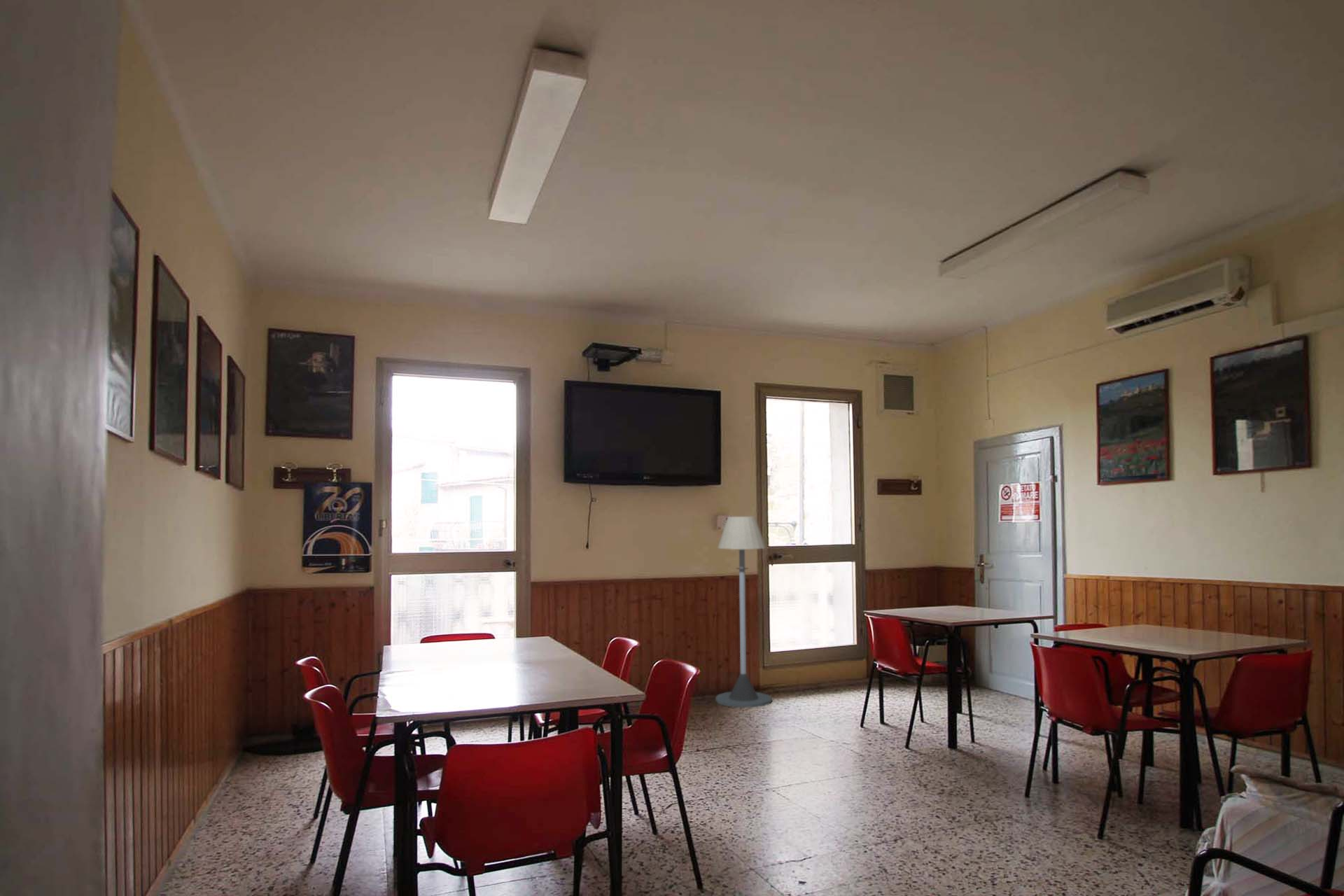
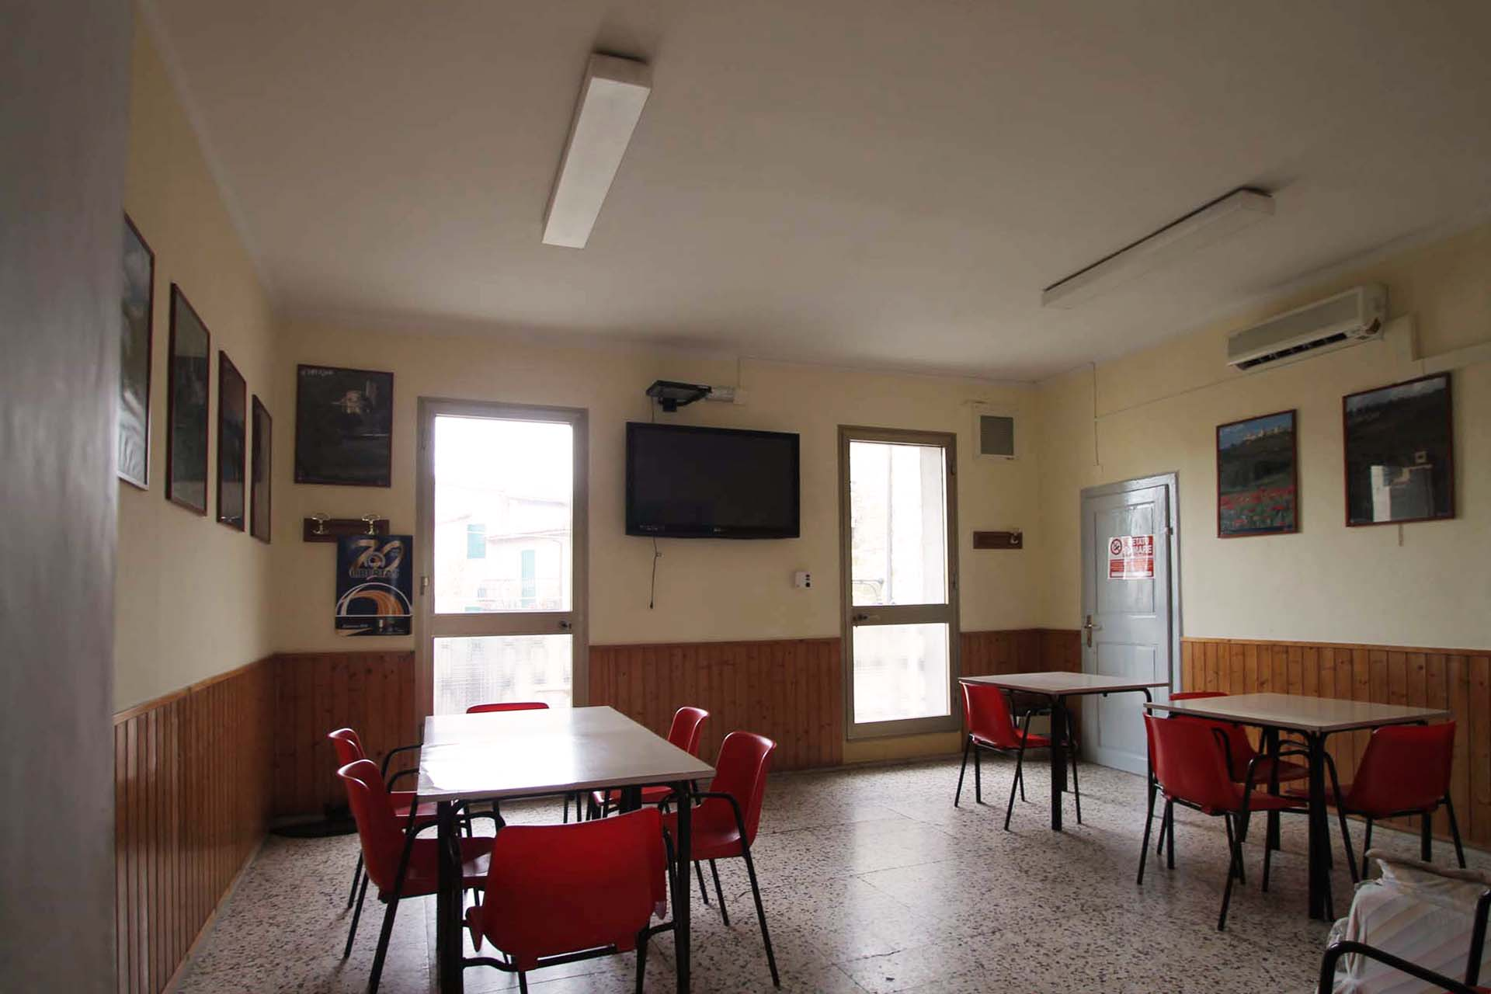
- floor lamp [715,516,773,708]
